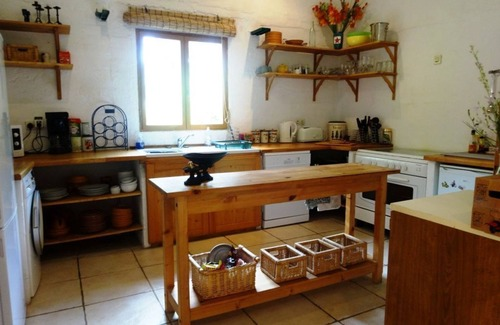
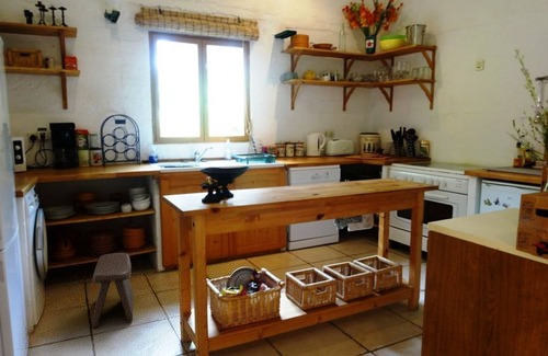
+ stool [91,252,134,330]
